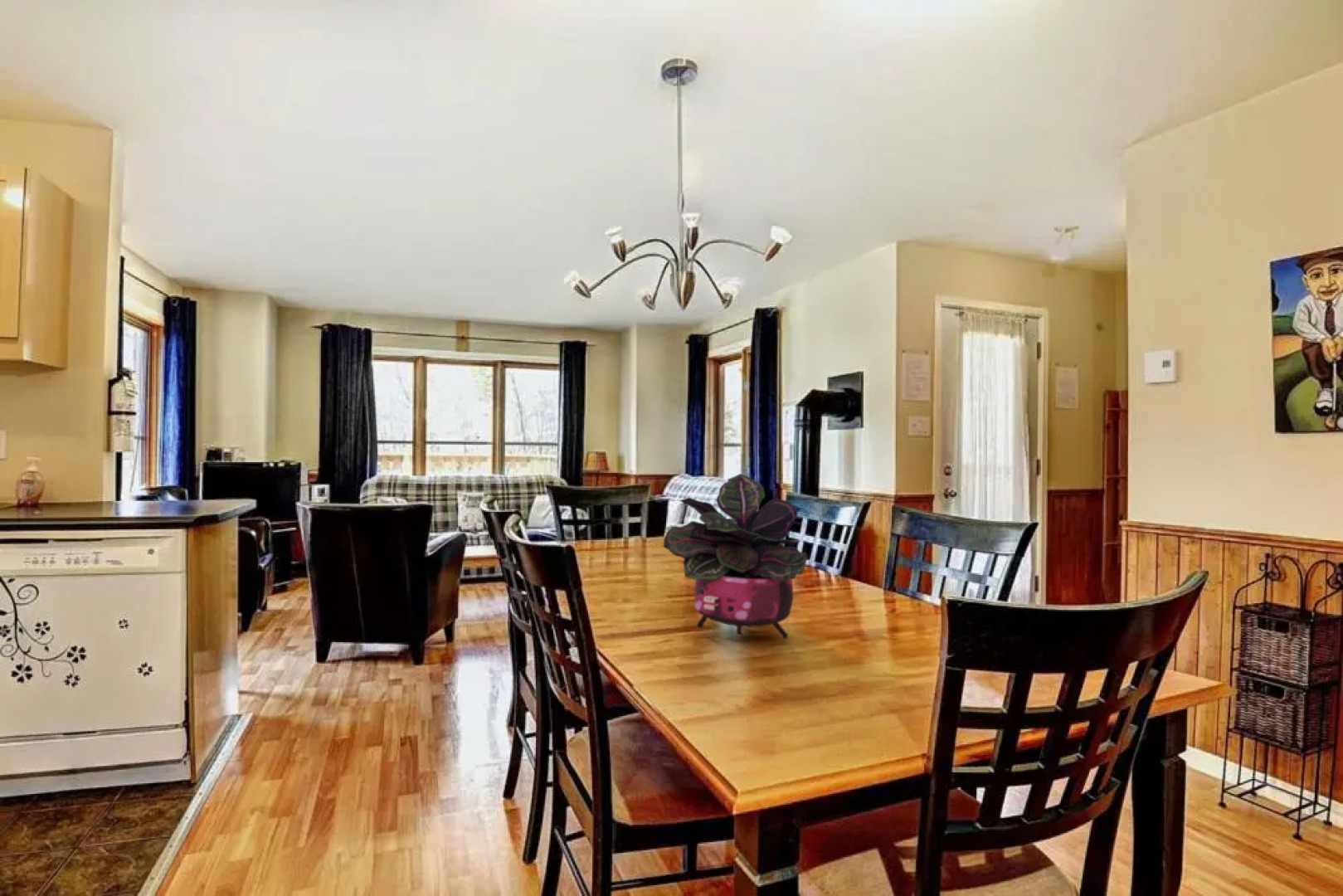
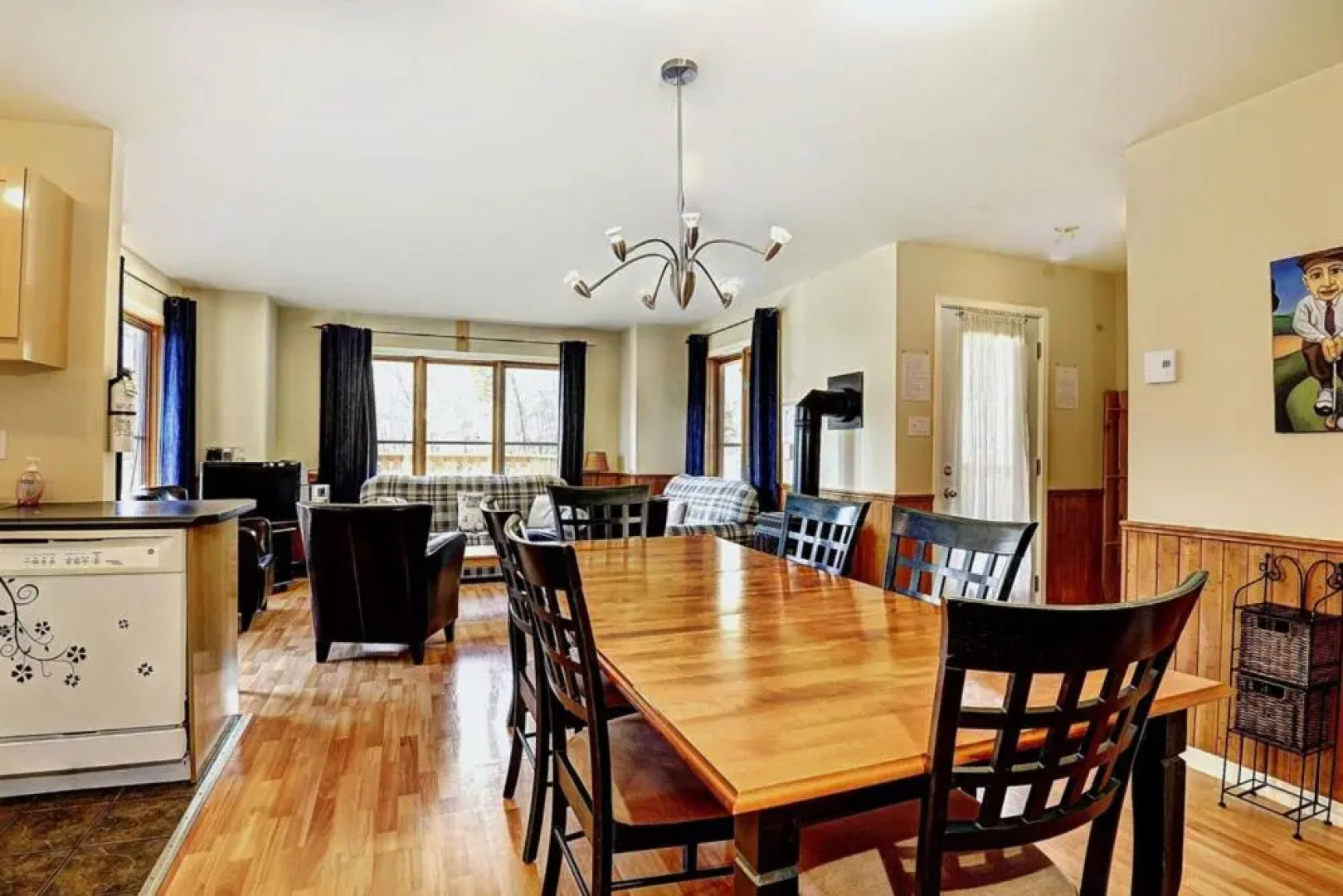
- potted plant [663,473,809,640]
